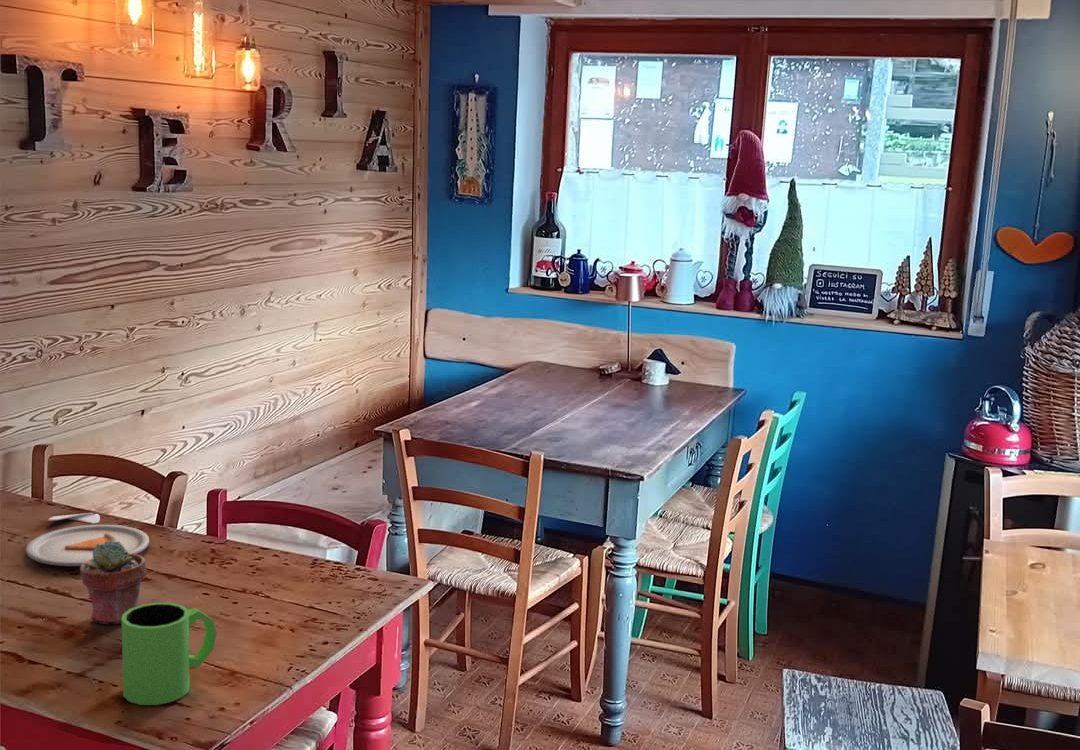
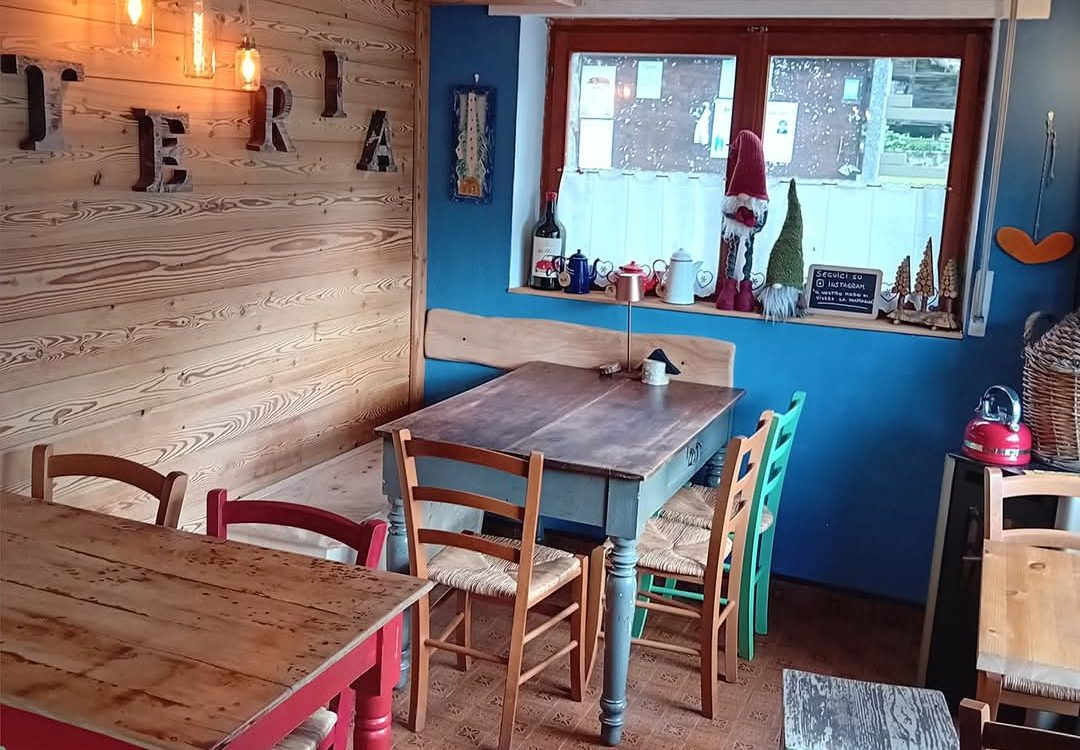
- dinner plate [25,512,150,567]
- potted succulent [79,541,147,625]
- mug [121,602,217,706]
